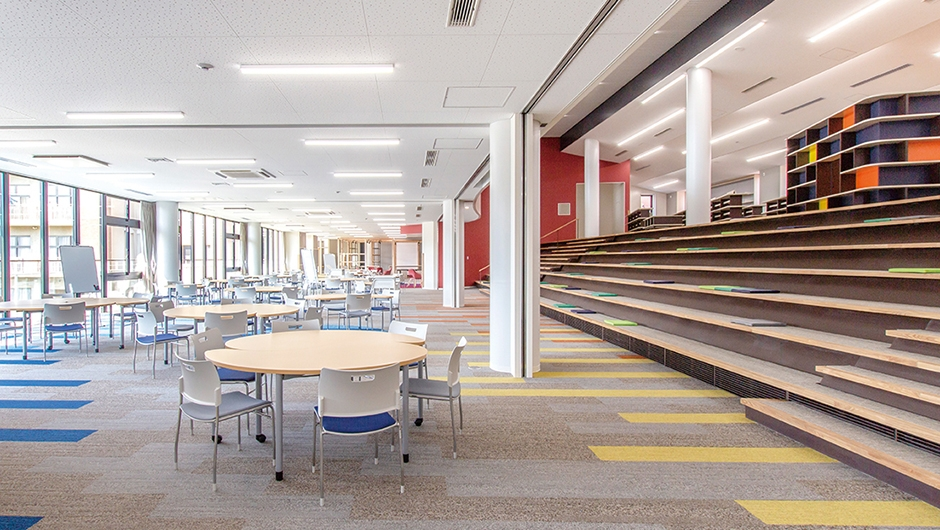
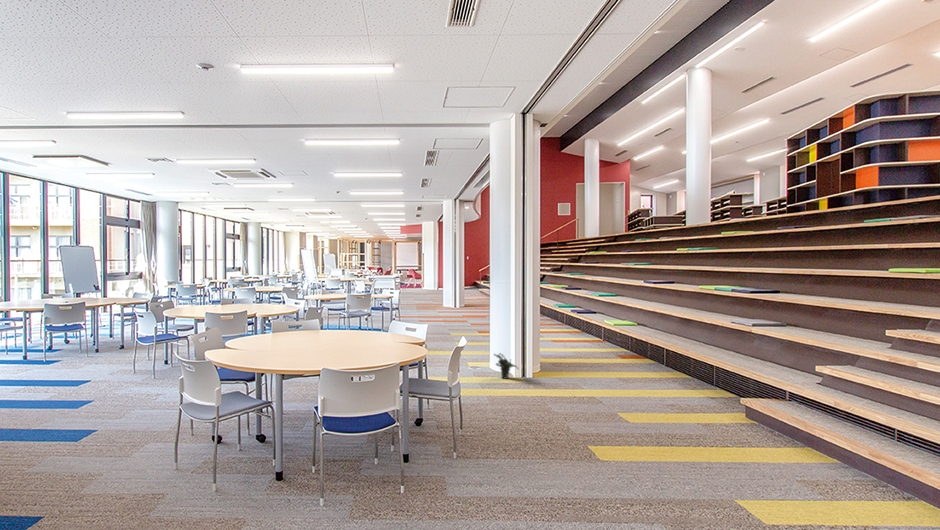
+ potted plant [493,352,520,380]
